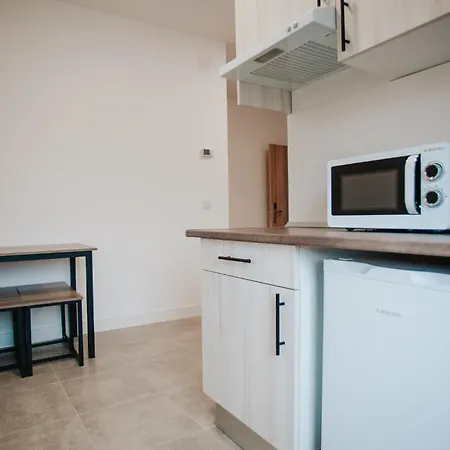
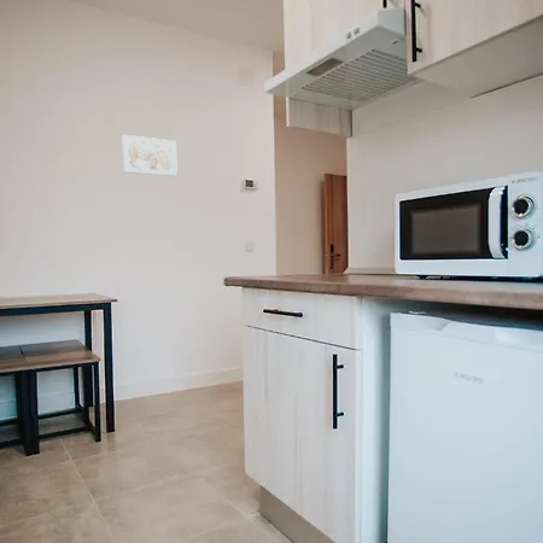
+ wall art [121,134,179,177]
